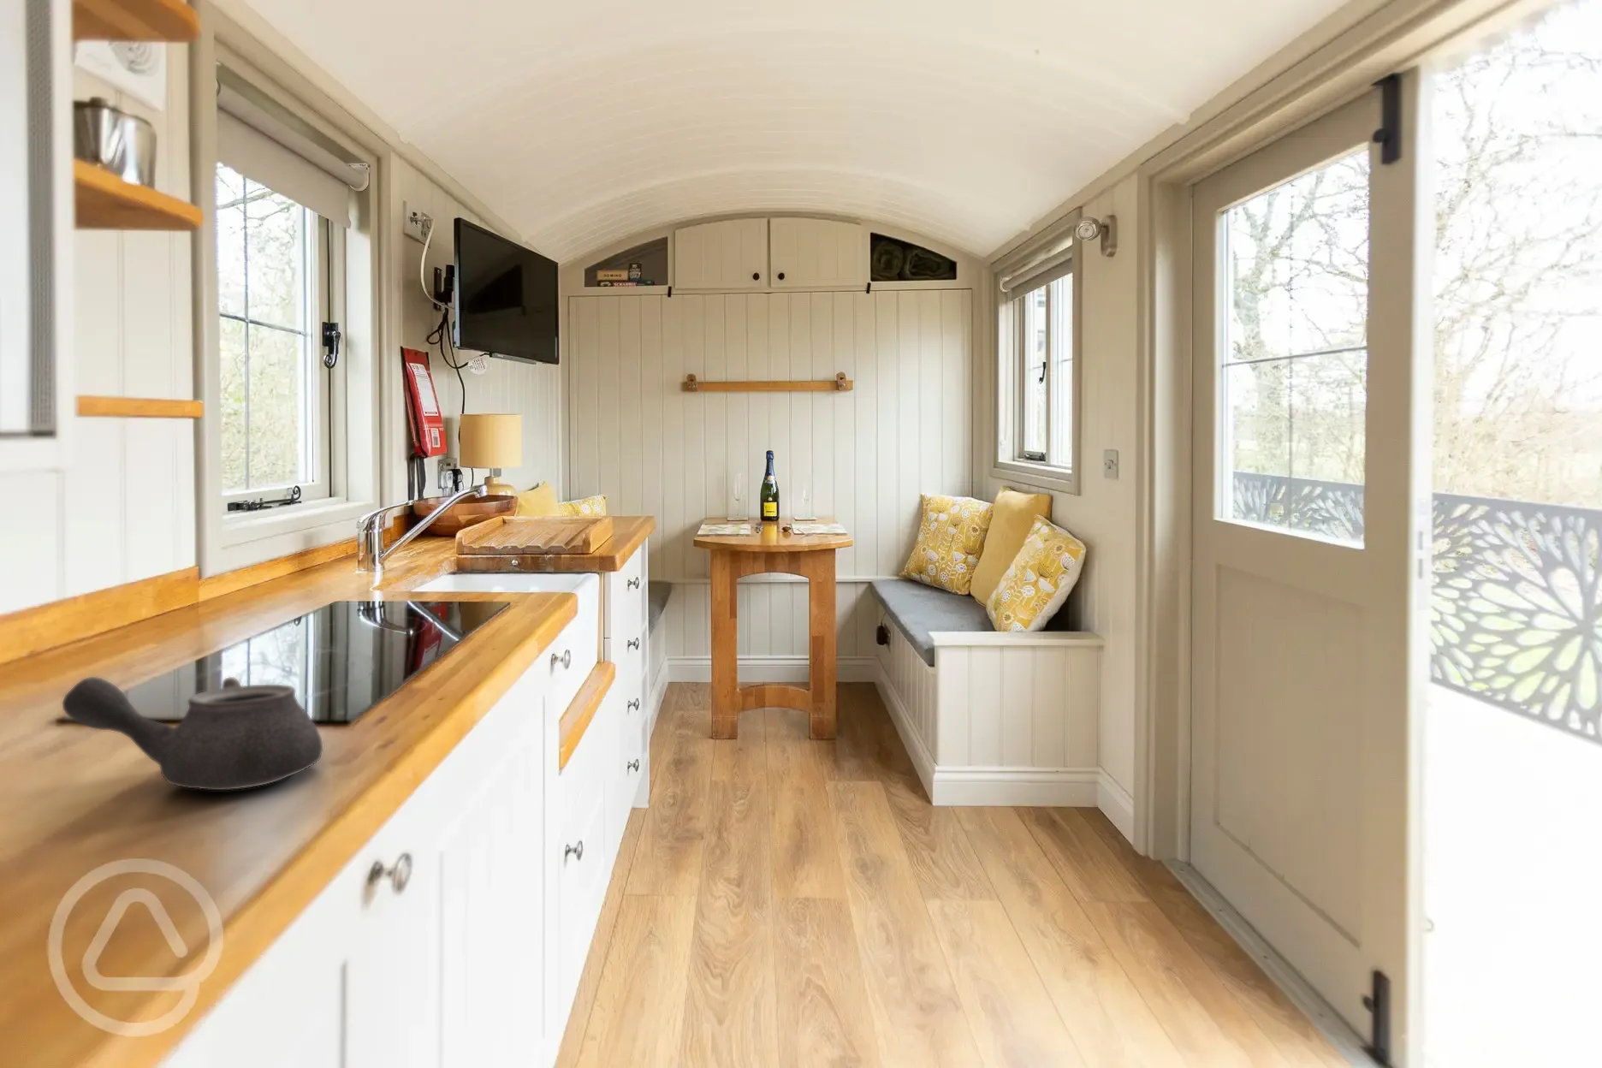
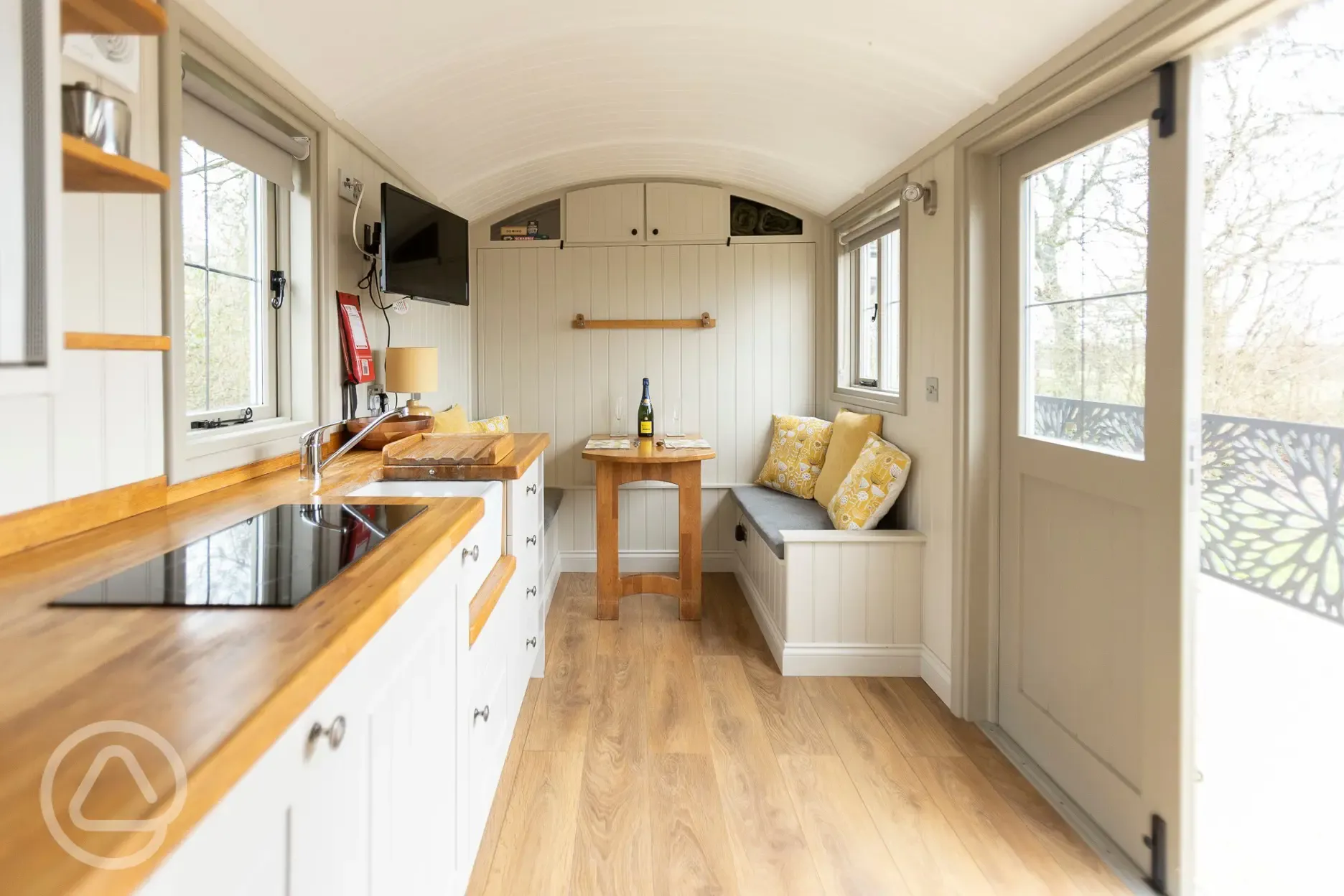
- teapot [62,676,323,790]
